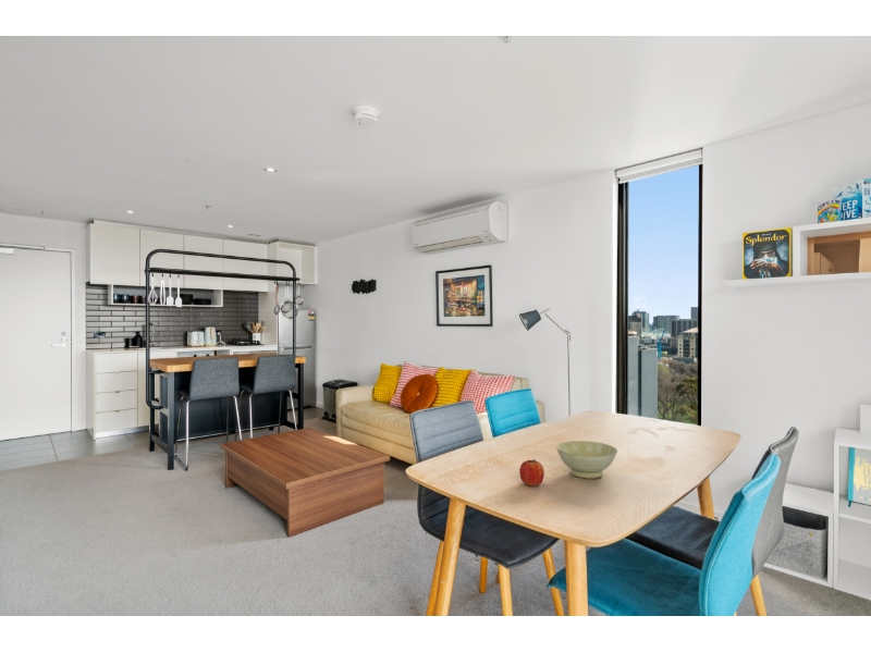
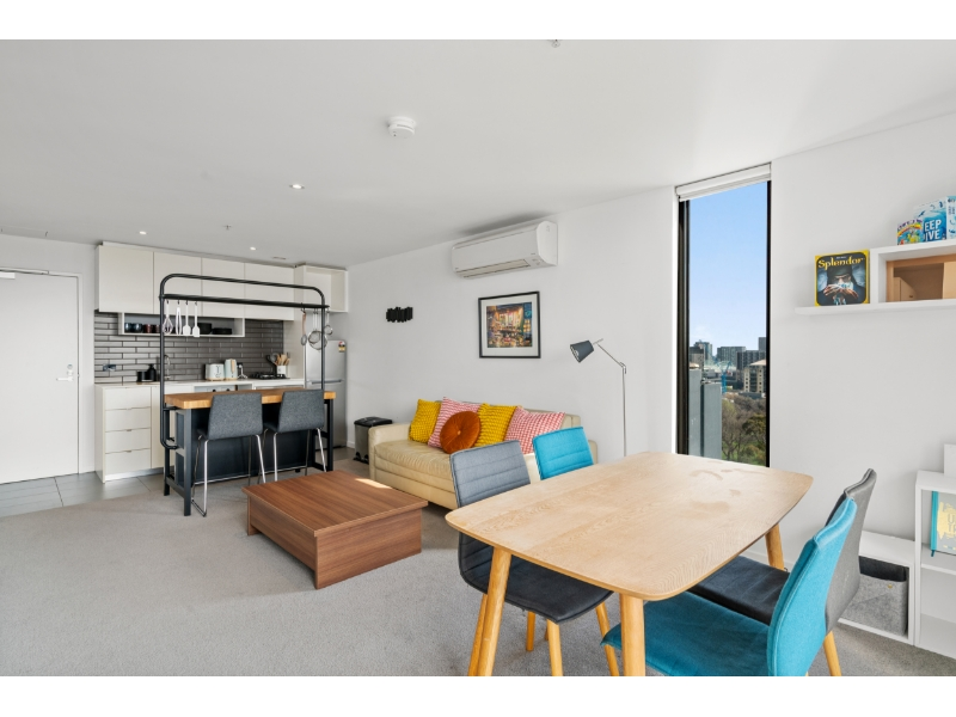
- bowl [555,440,618,480]
- fruit [518,458,545,486]
